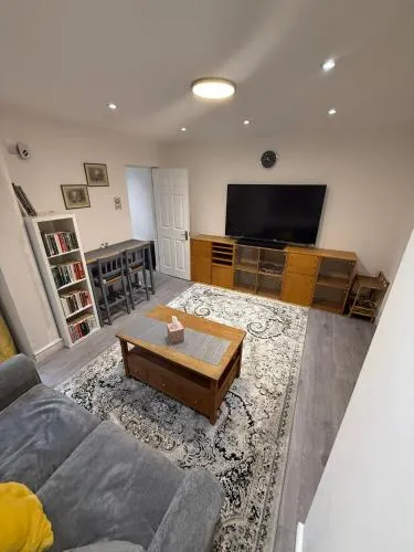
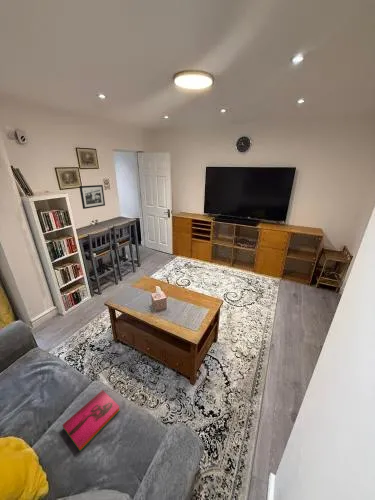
+ picture frame [78,184,106,210]
+ hardback book [62,389,121,452]
